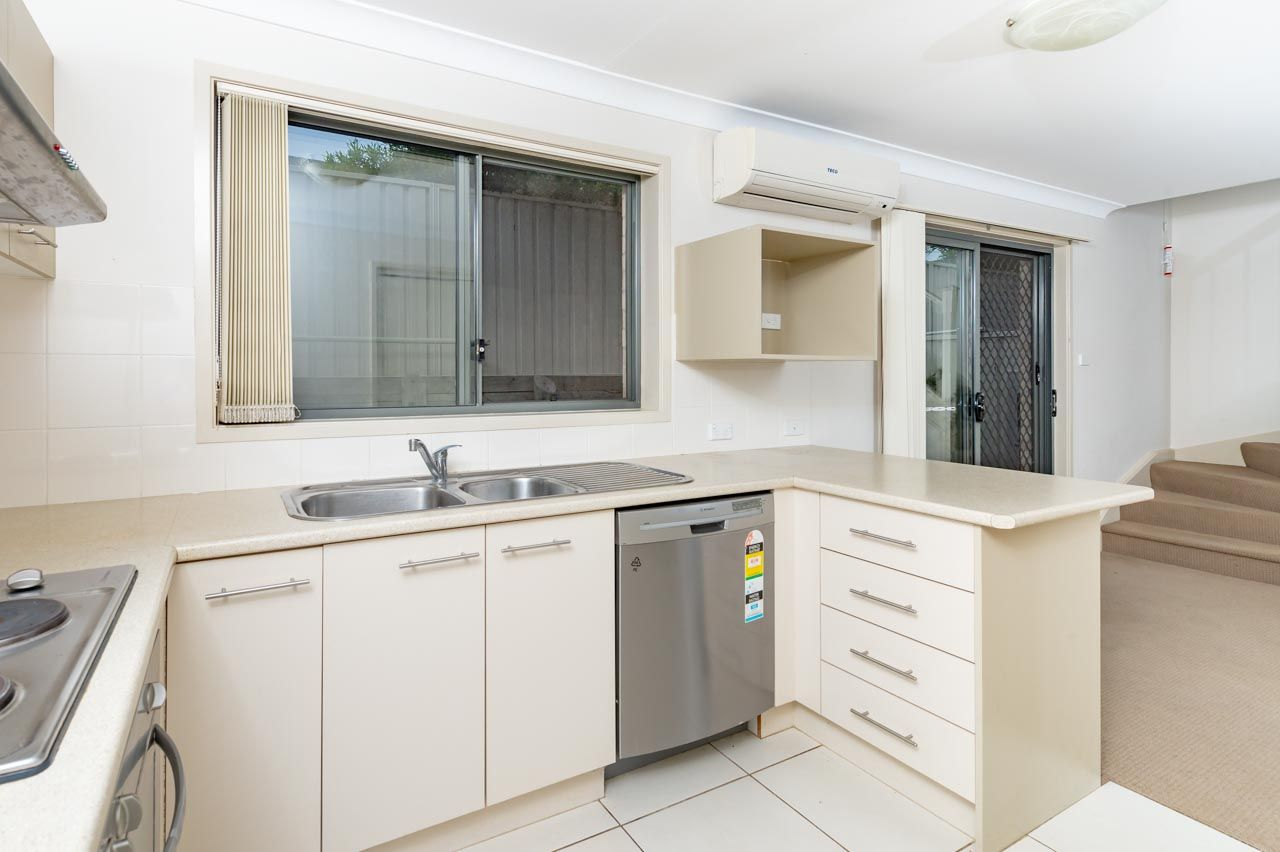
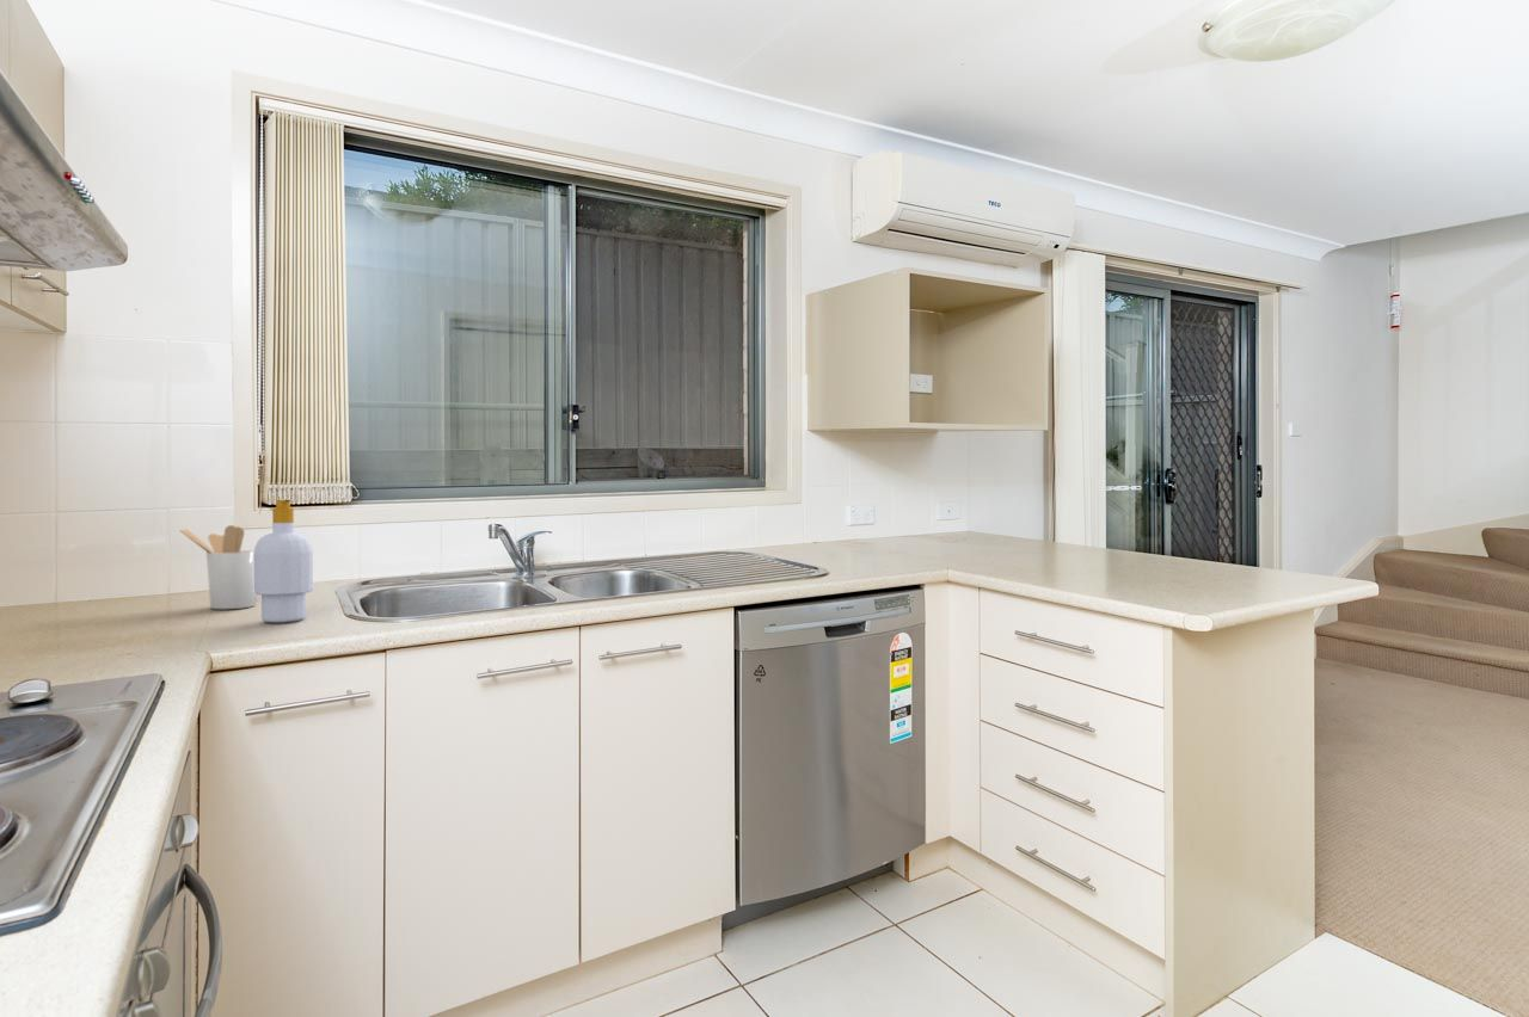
+ soap bottle [253,499,314,623]
+ utensil holder [178,524,257,610]
